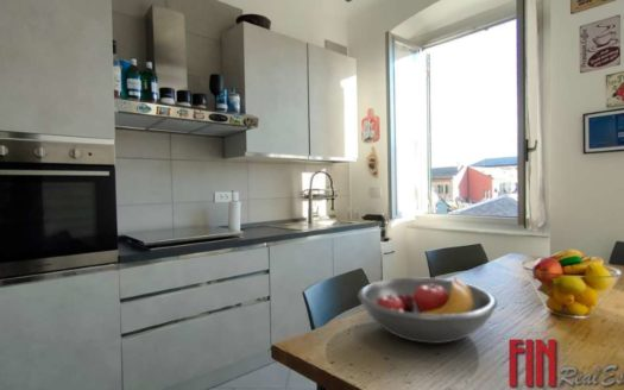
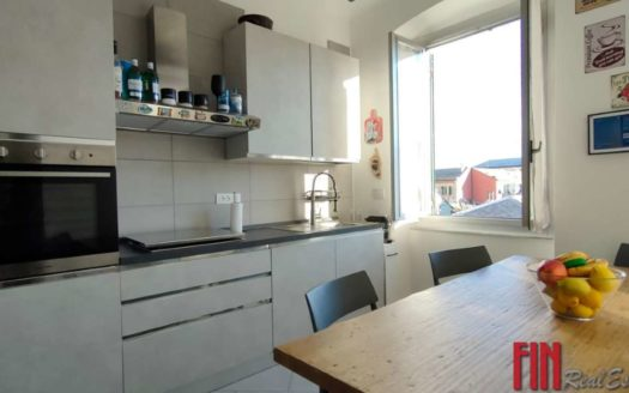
- fruit bowl [357,275,499,345]
